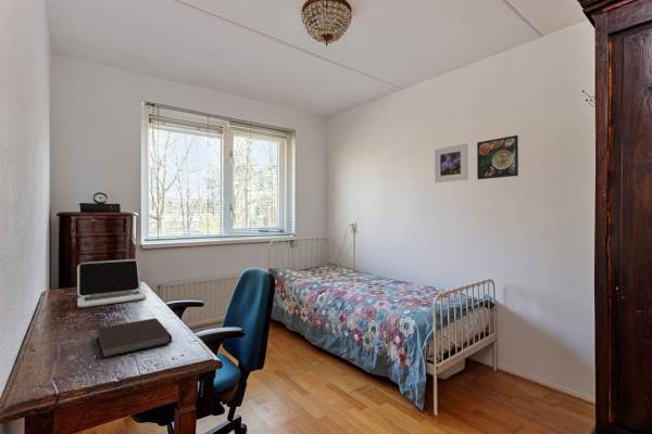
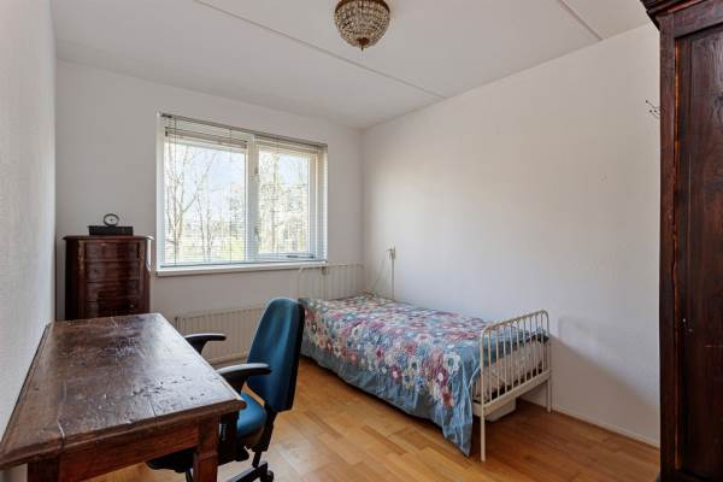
- laptop [76,258,148,308]
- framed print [476,135,519,180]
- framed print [434,142,468,183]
- notebook [96,317,173,360]
